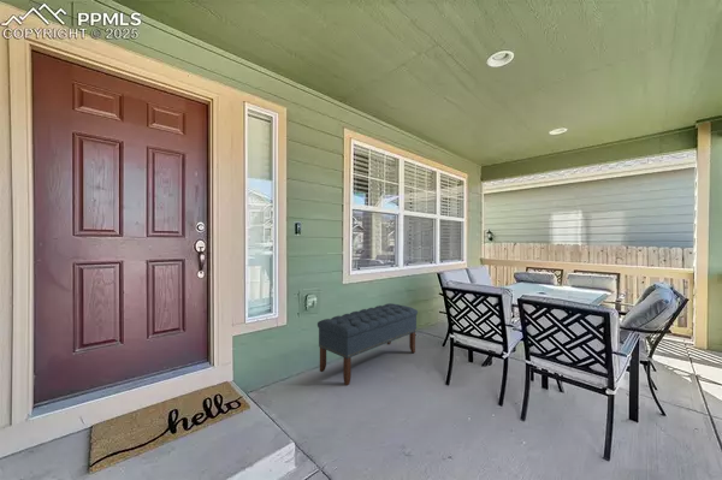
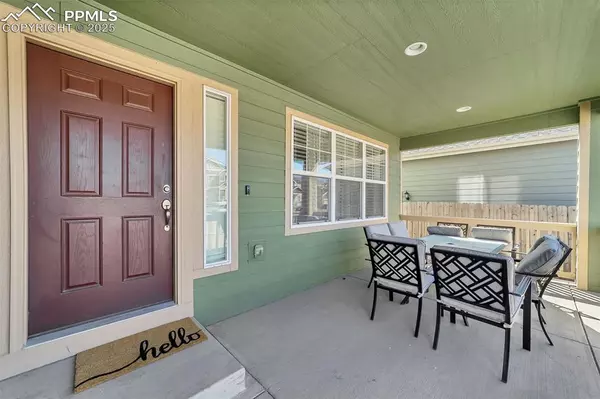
- bench [316,302,419,386]
